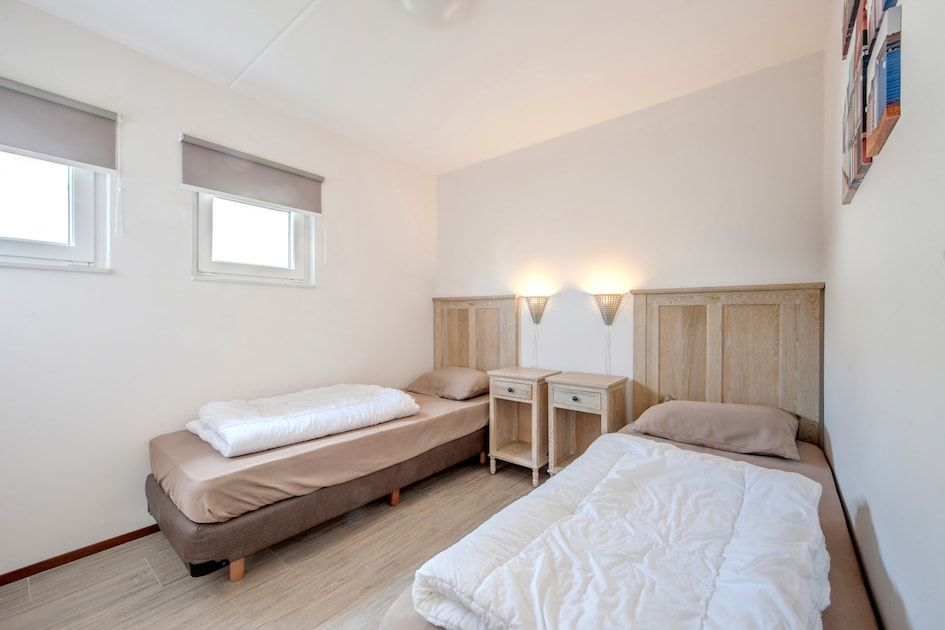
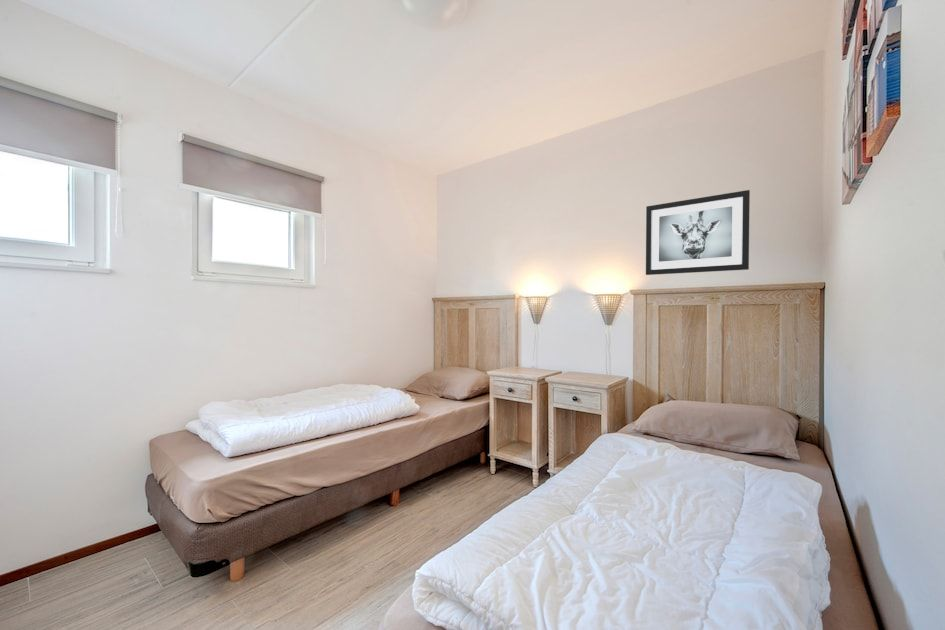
+ wall art [645,189,751,276]
